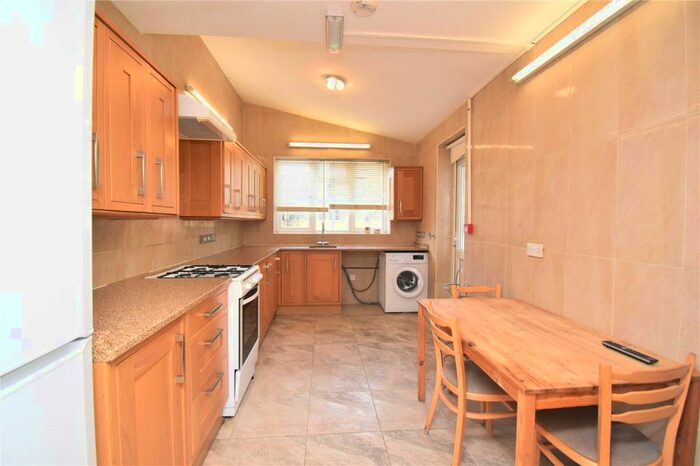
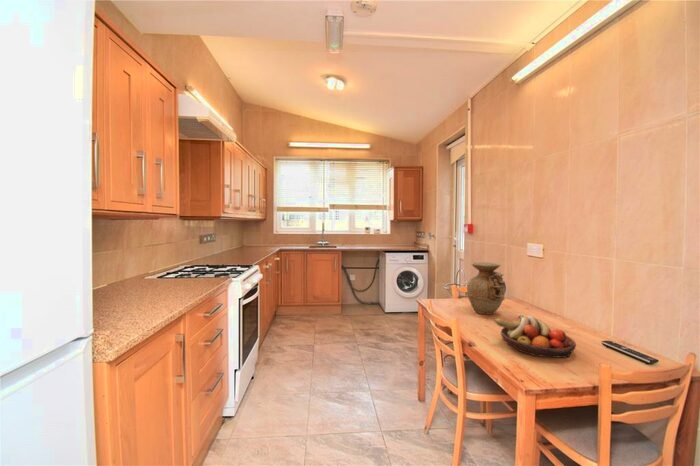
+ fruit bowl [493,314,577,359]
+ vase [465,261,507,316]
